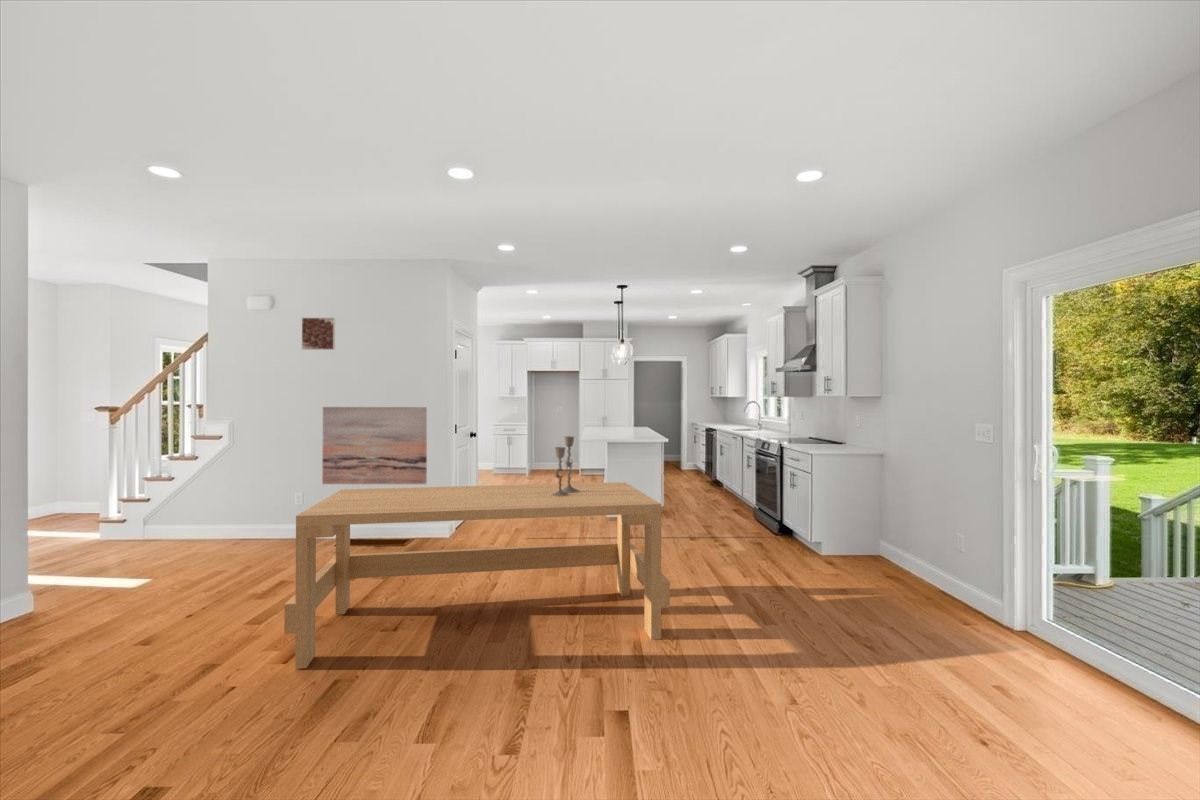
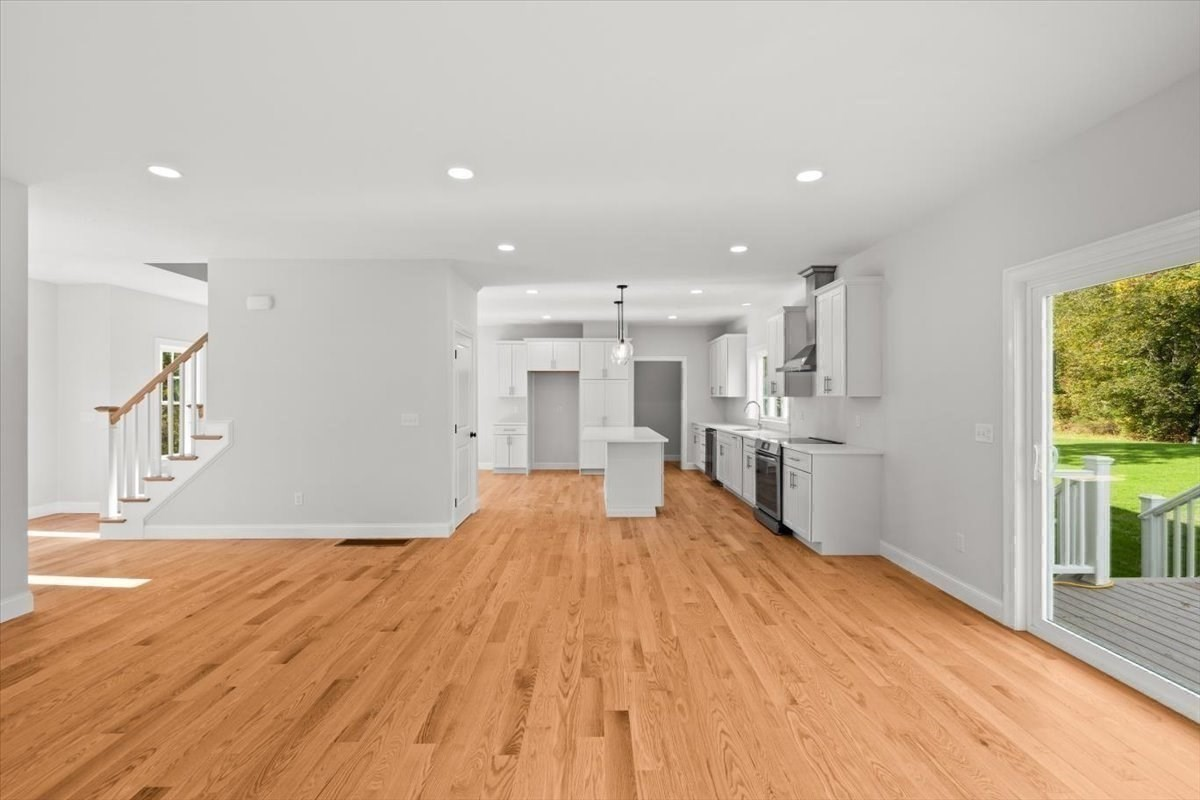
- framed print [301,317,336,351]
- wall art [321,406,428,485]
- candlestick [551,435,580,496]
- dining table [283,481,671,670]
